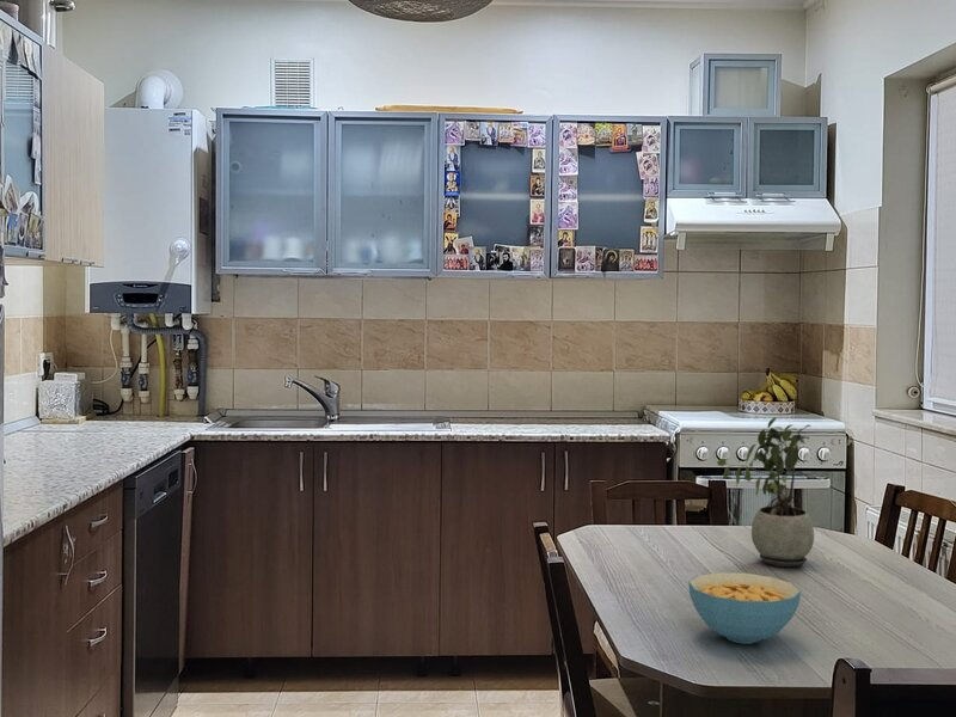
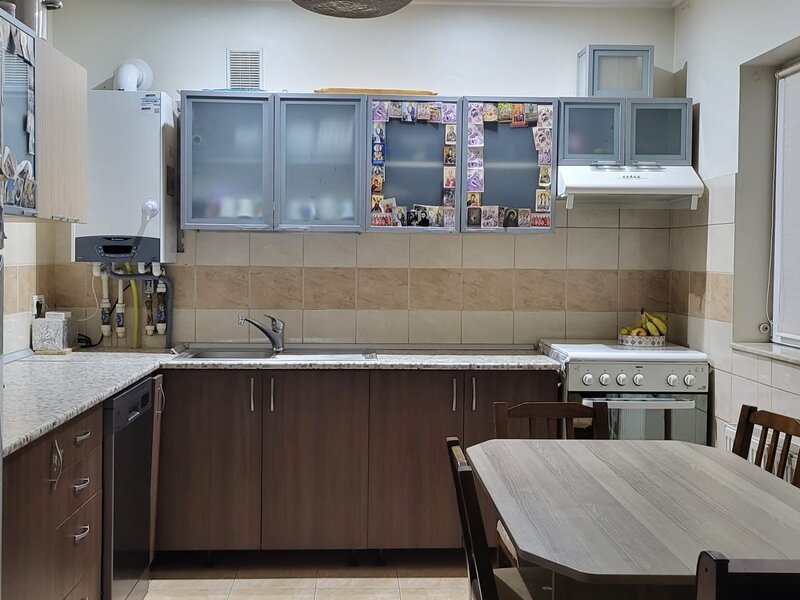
- potted plant [716,416,815,568]
- cereal bowl [687,571,802,645]
